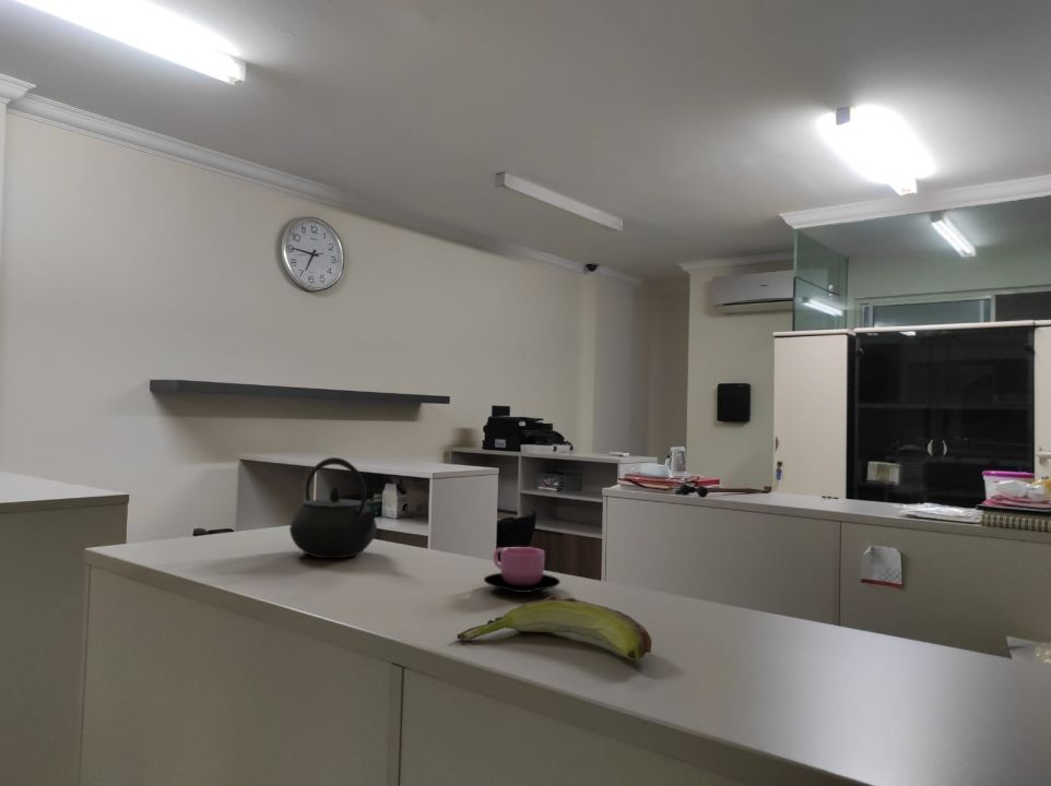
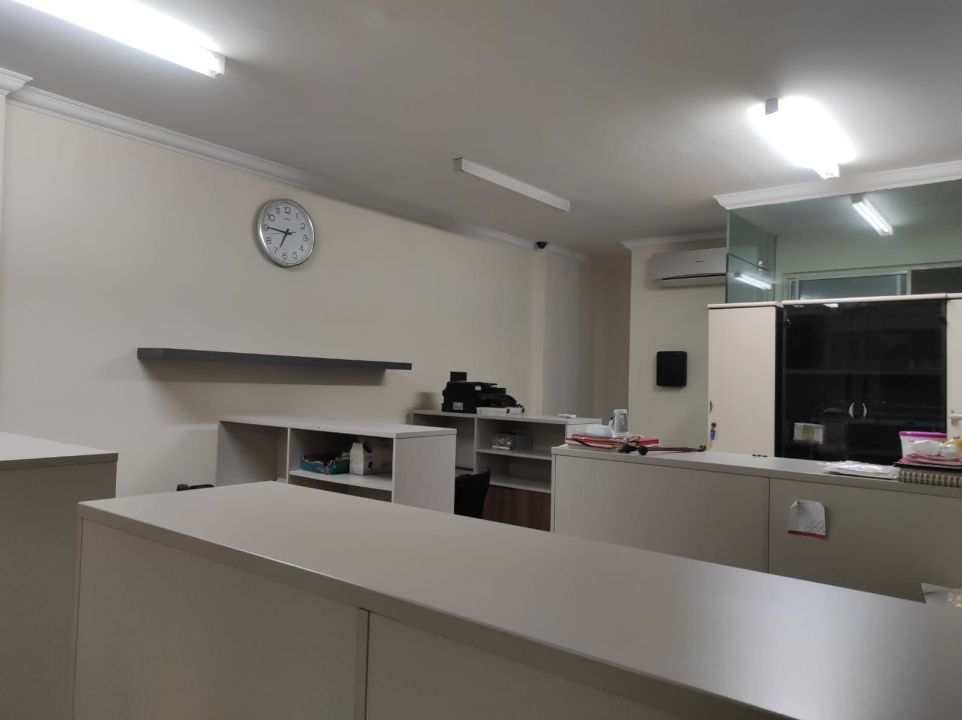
- banana [456,594,653,660]
- cup [483,546,562,594]
- kettle [288,456,378,559]
